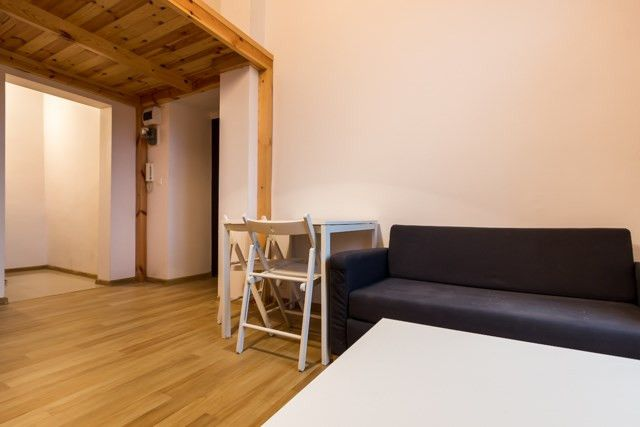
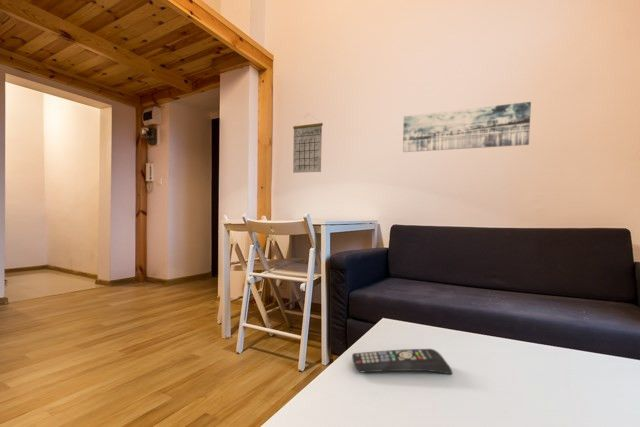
+ remote control [351,348,453,375]
+ calendar [292,113,324,174]
+ wall art [402,101,532,153]
